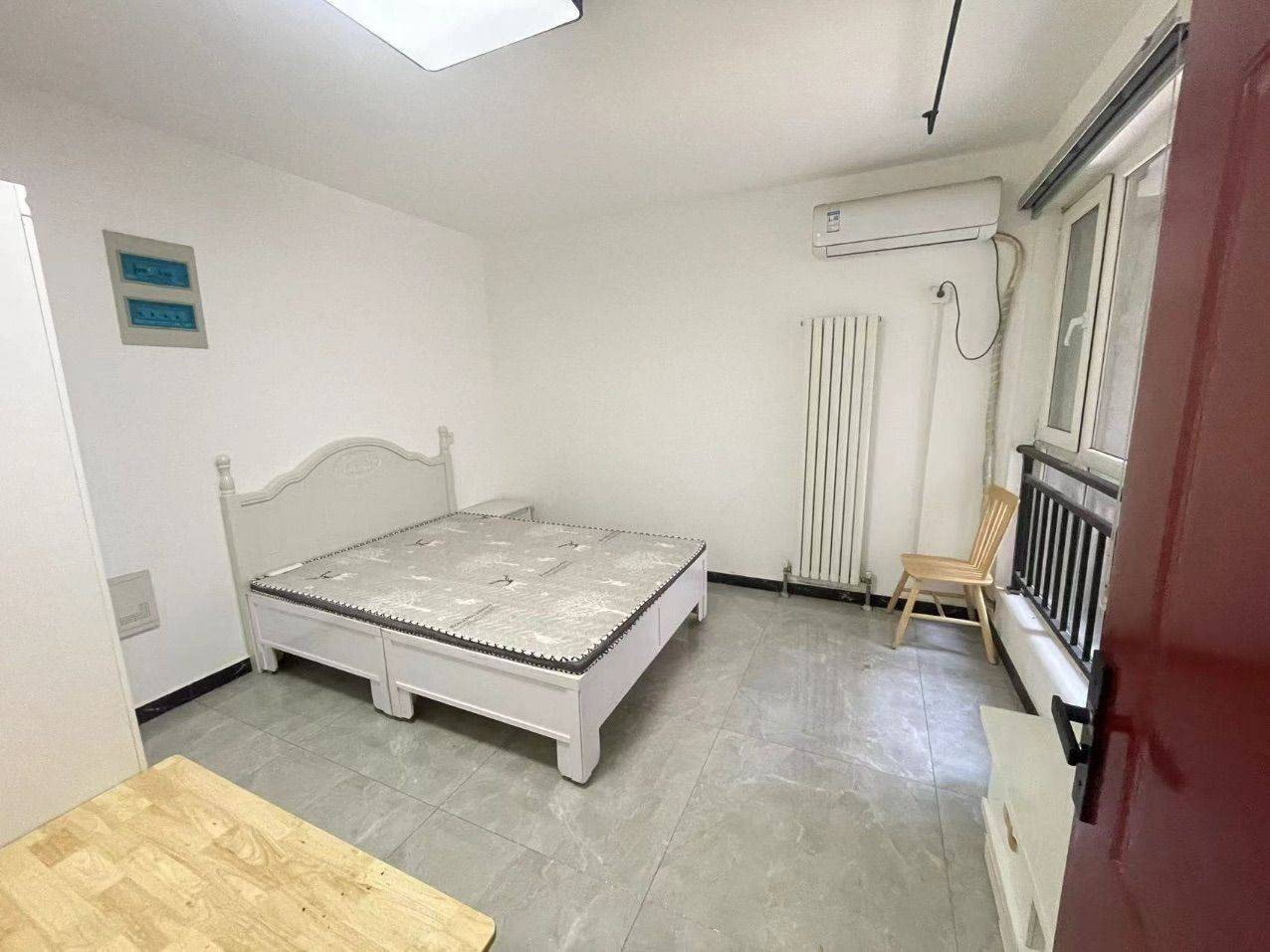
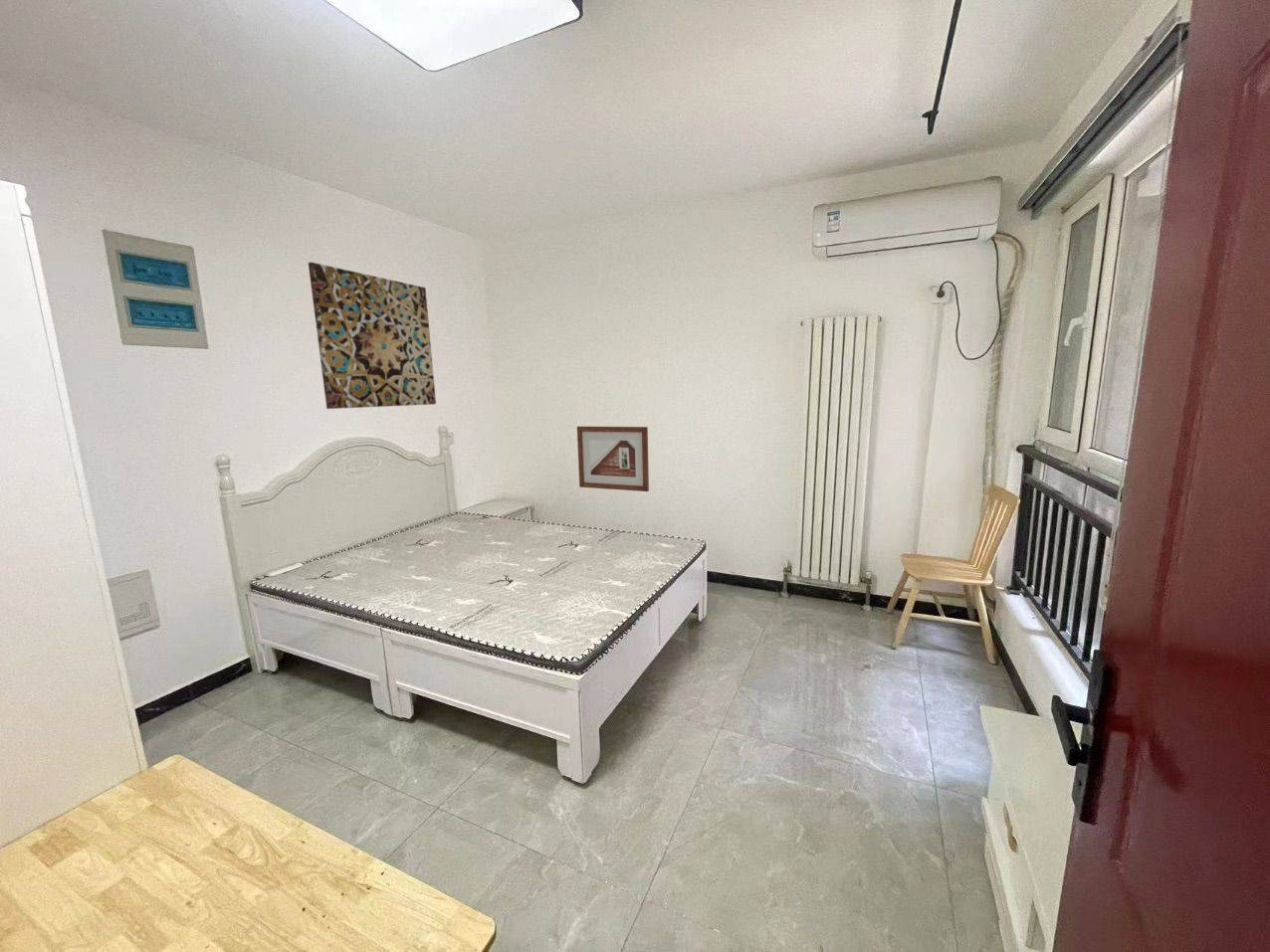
+ wall art [308,261,437,410]
+ picture frame [576,426,650,492]
